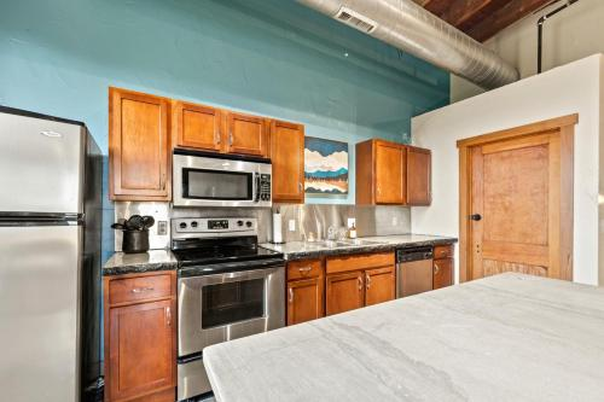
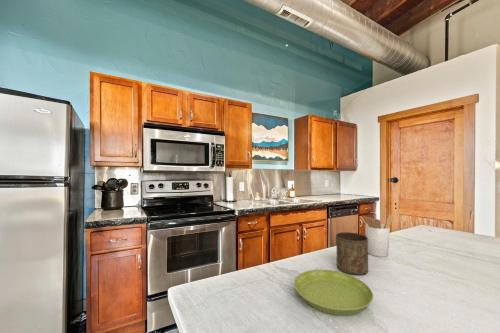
+ utensil holder [359,213,394,258]
+ saucer [293,269,374,316]
+ cup [335,231,369,276]
